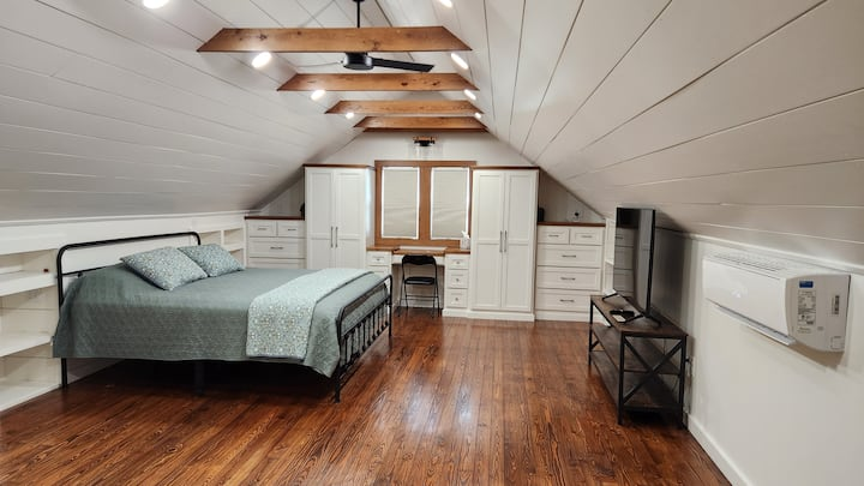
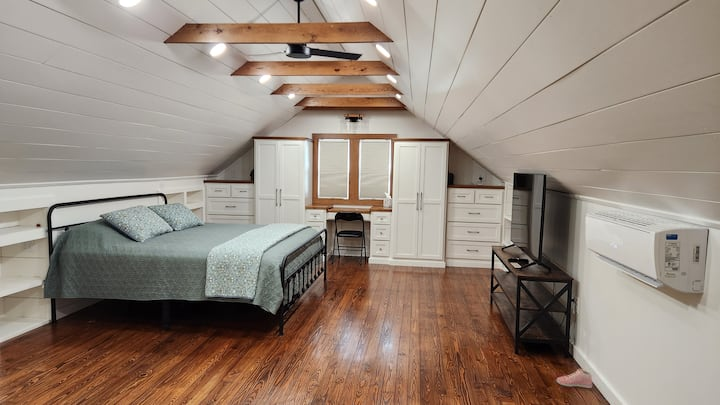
+ sneaker [556,368,593,389]
